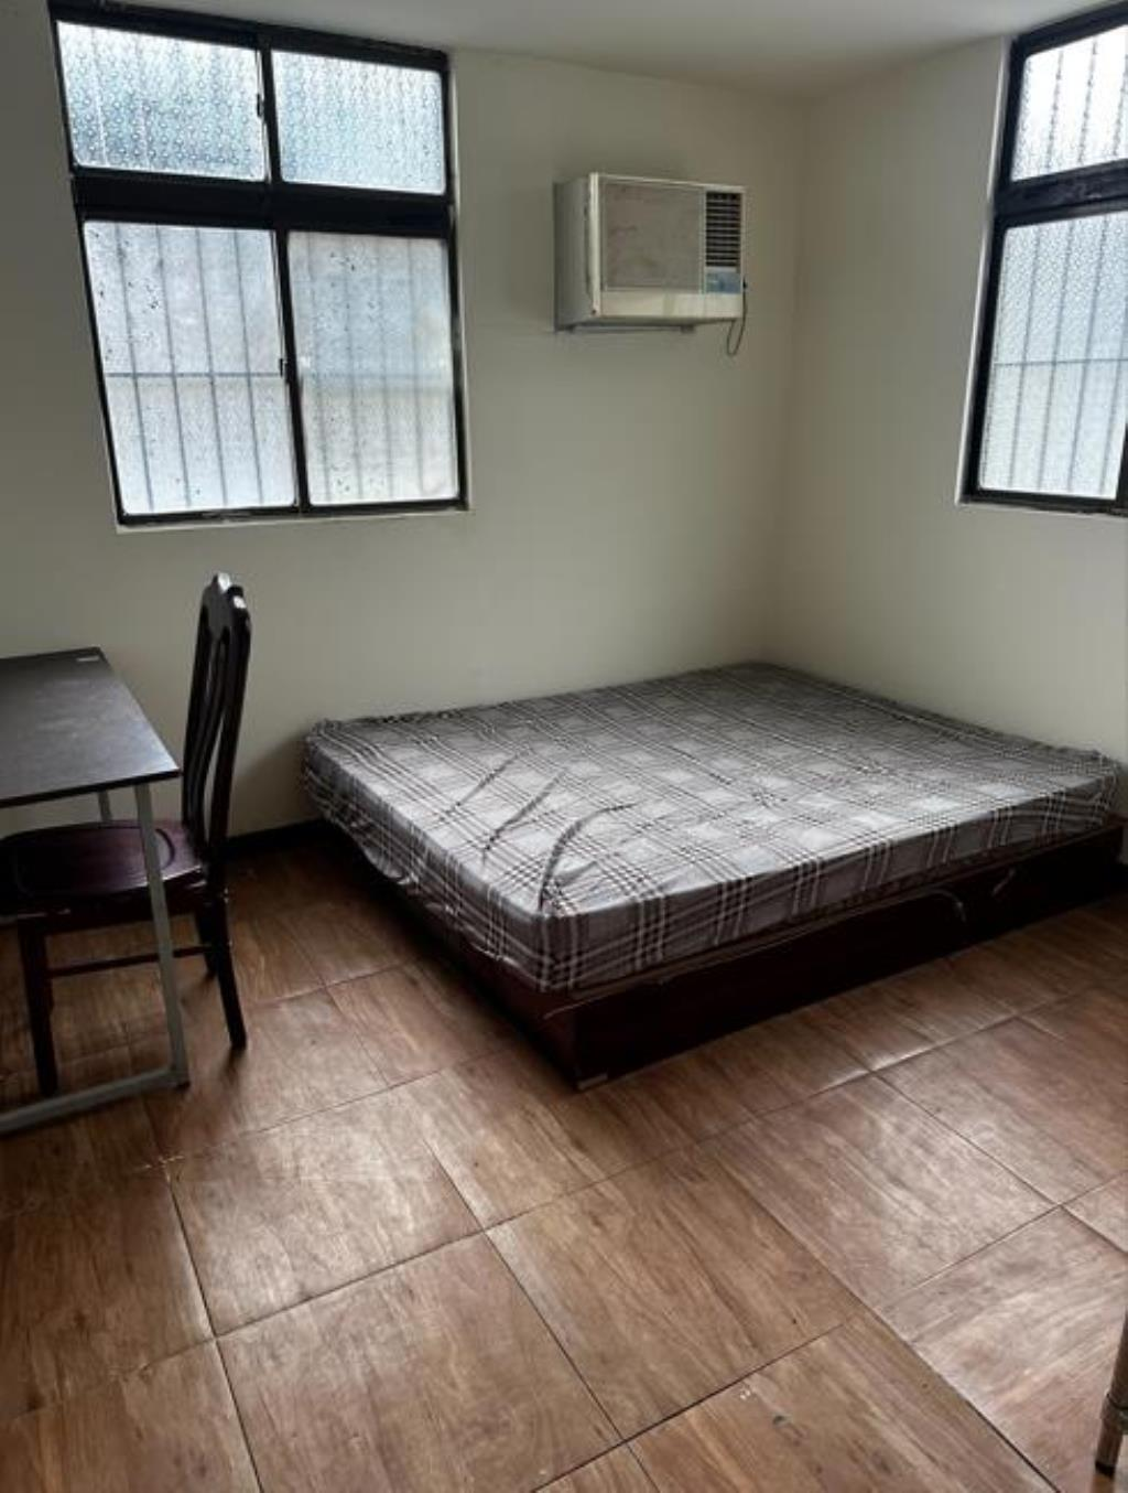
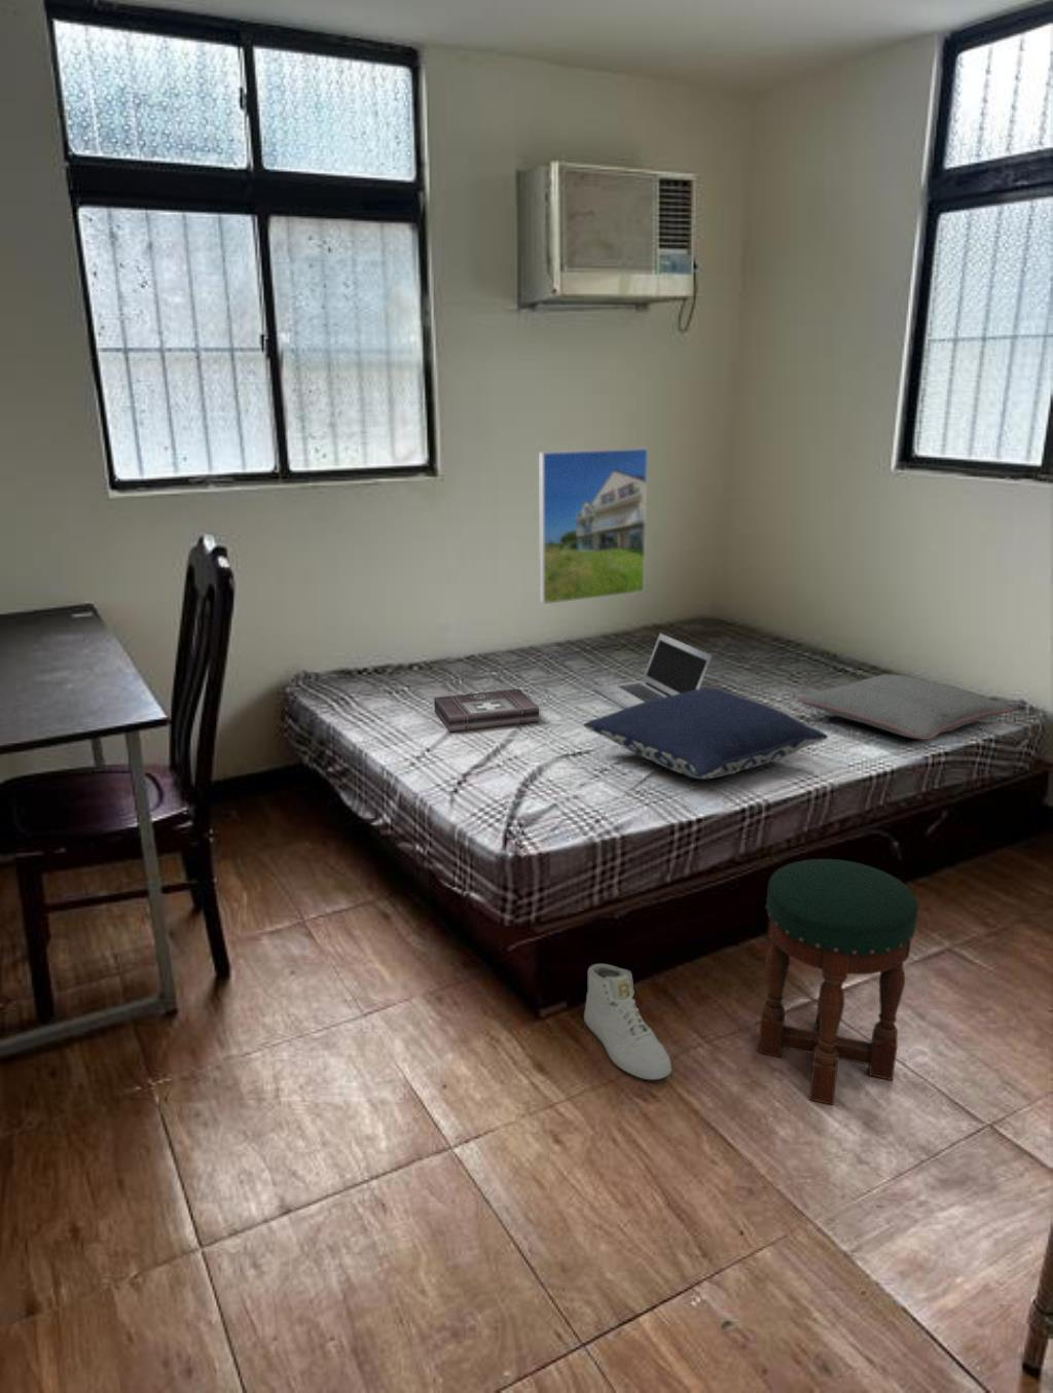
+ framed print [538,447,649,605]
+ pillow [582,687,828,780]
+ pillow [796,674,1014,740]
+ stool [757,857,919,1106]
+ laptop [593,633,713,709]
+ first aid kit [432,688,540,732]
+ sneaker [583,963,673,1080]
